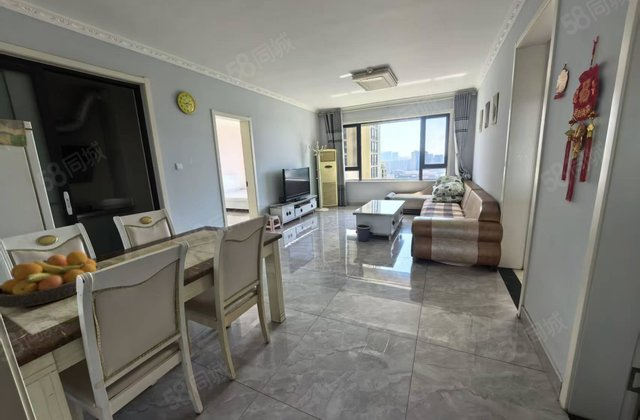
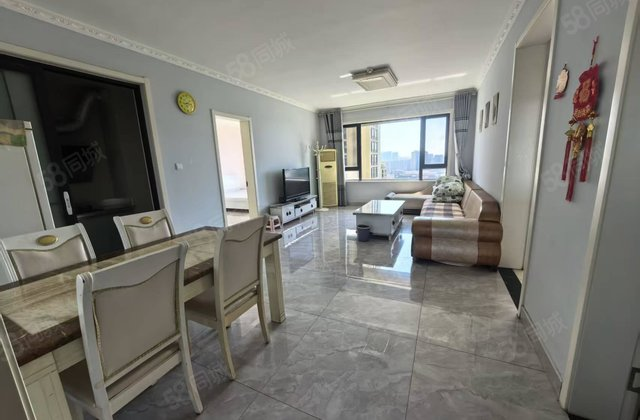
- fruit bowl [0,250,101,309]
